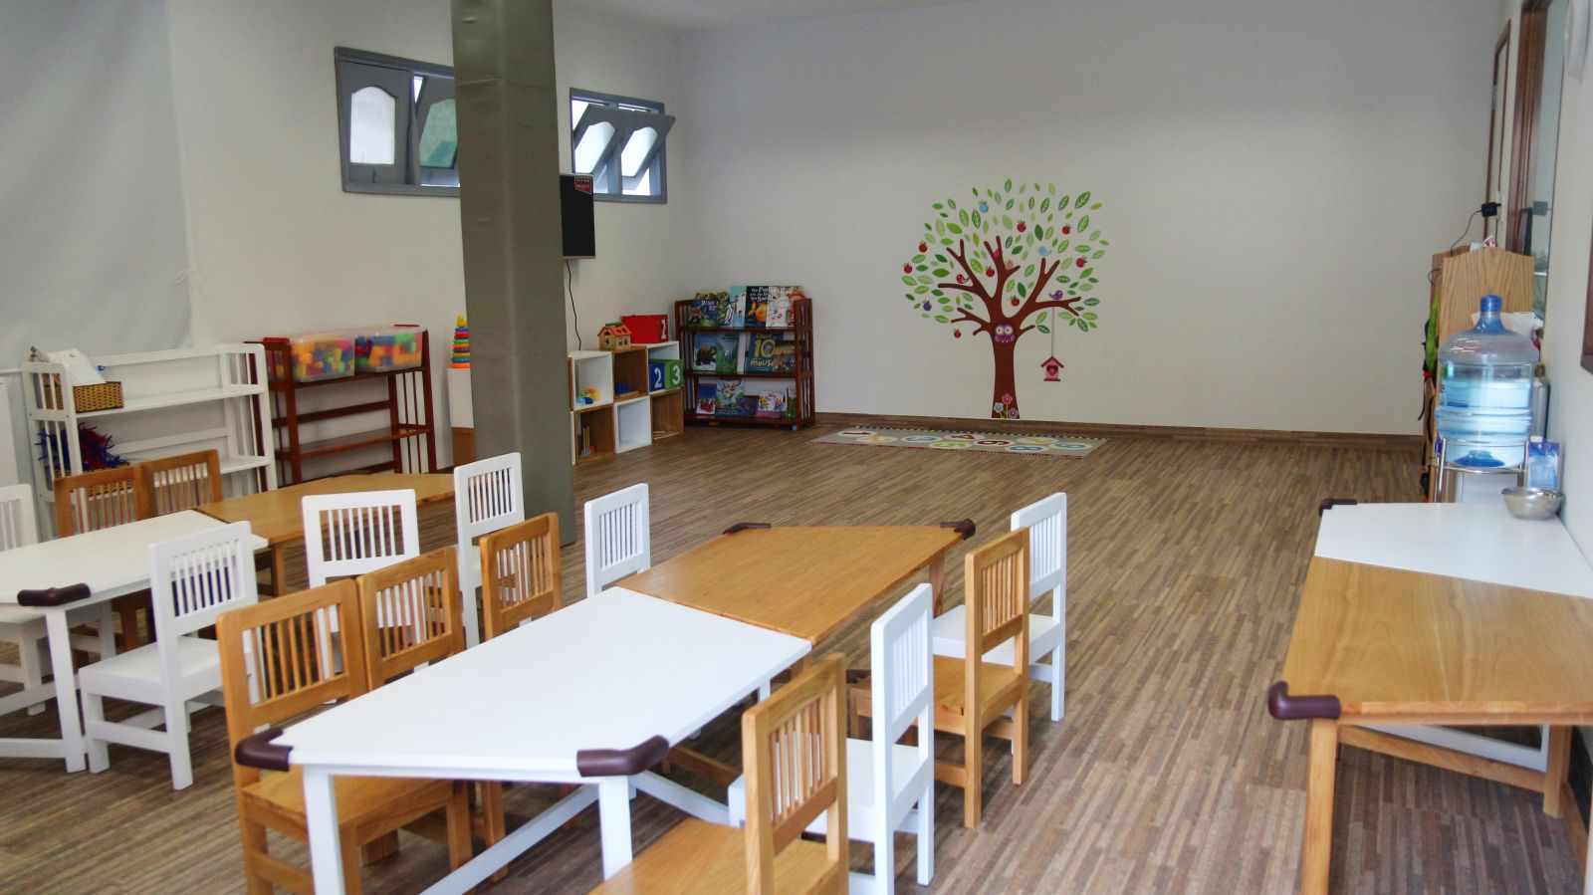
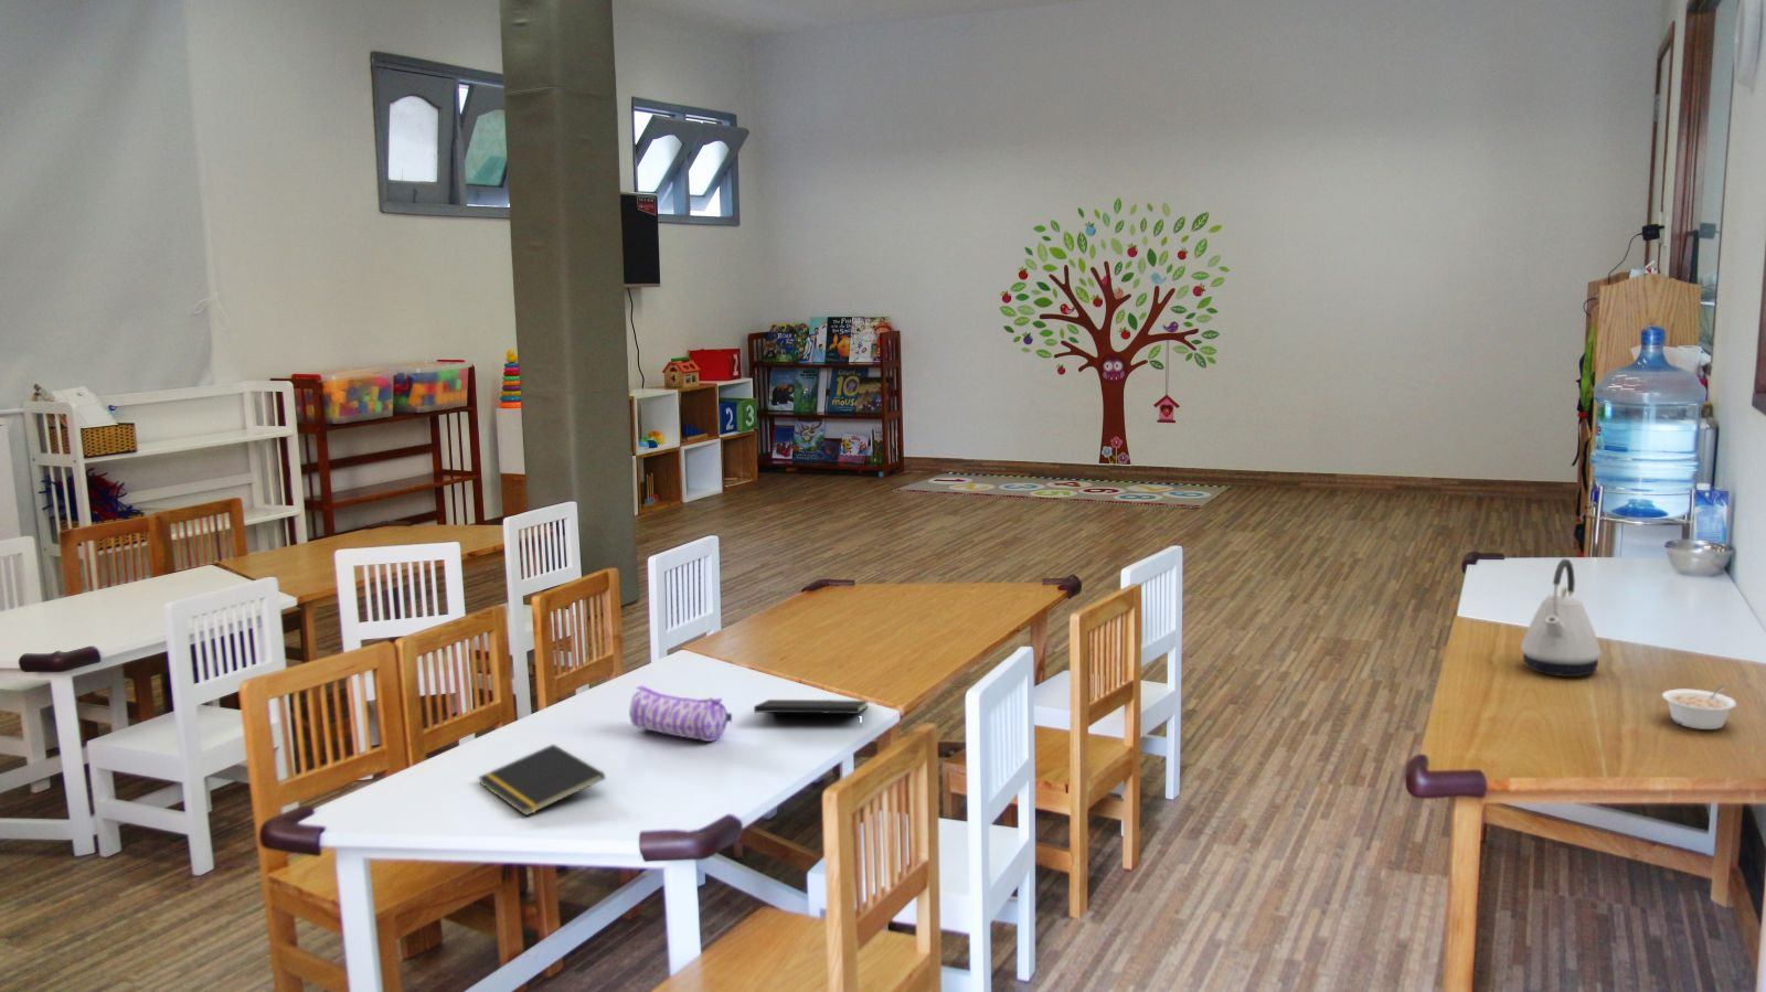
+ pencil case [628,684,733,742]
+ legume [1662,684,1737,730]
+ kettle [1520,557,1602,678]
+ notepad [753,699,870,728]
+ notepad [477,742,606,816]
